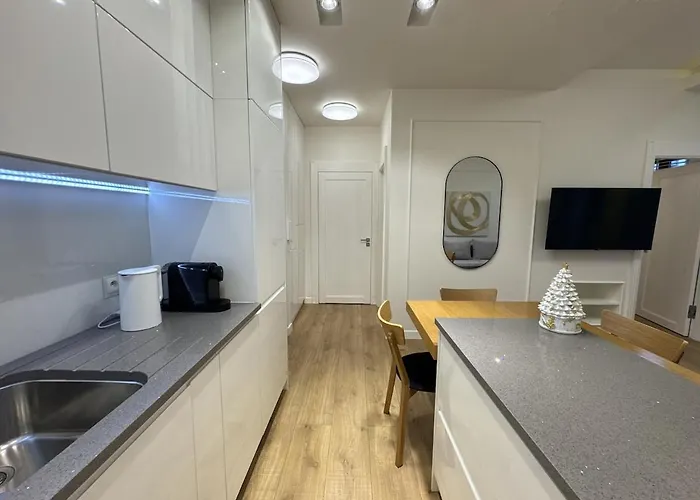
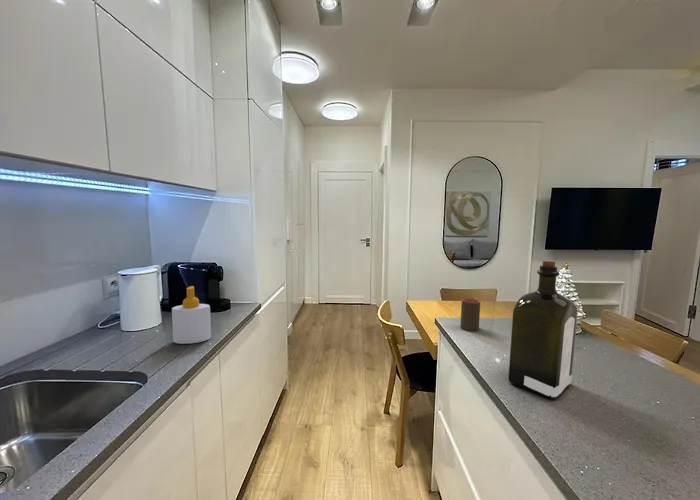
+ cup [459,298,481,332]
+ liquor [507,260,579,400]
+ soap bottle [171,285,212,345]
